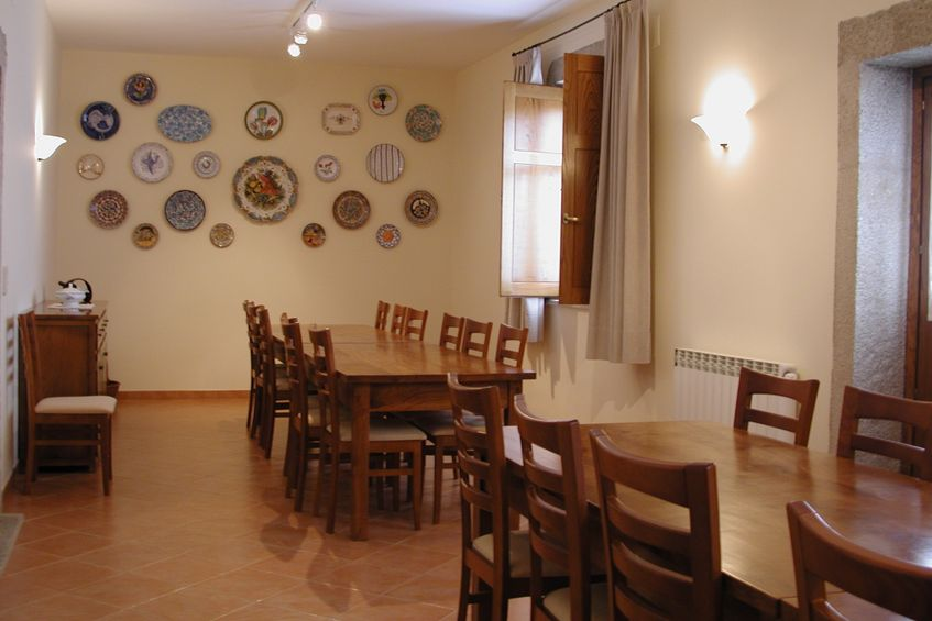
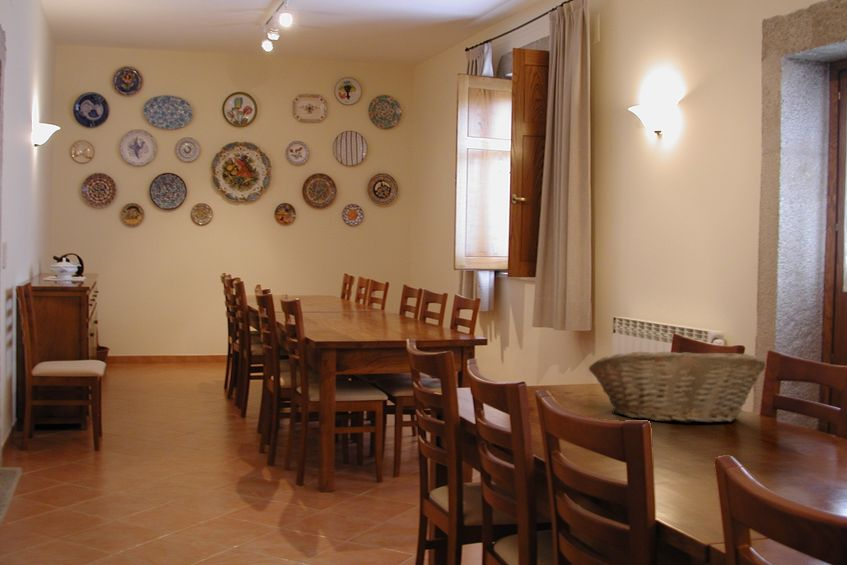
+ fruit basket [588,351,766,424]
